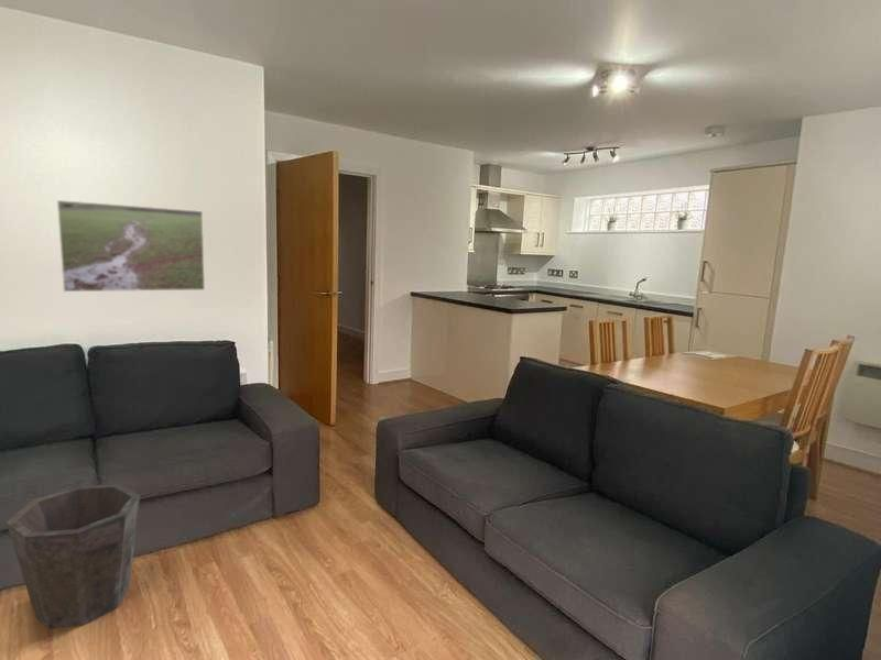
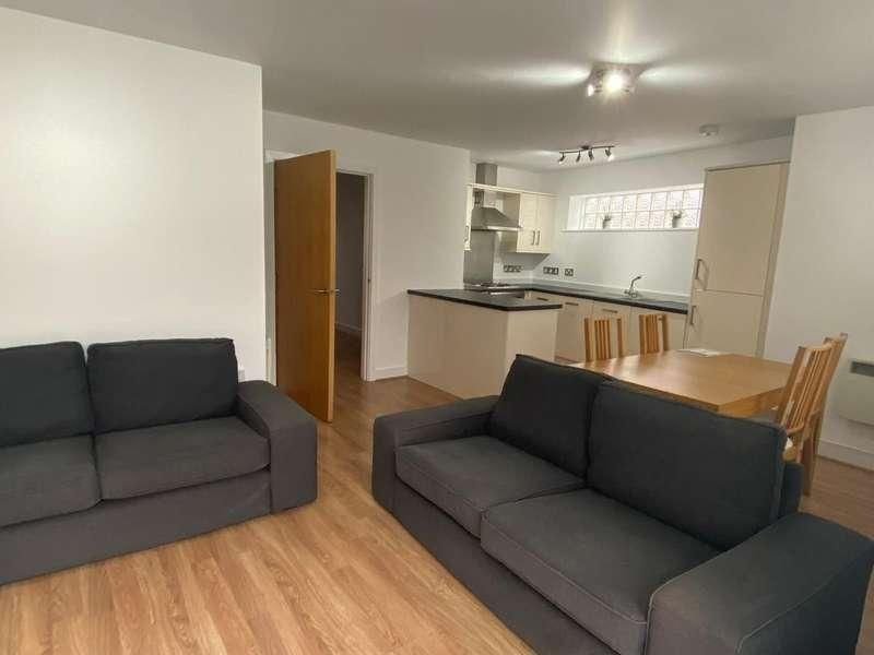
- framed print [56,199,206,293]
- waste bin [6,483,141,629]
